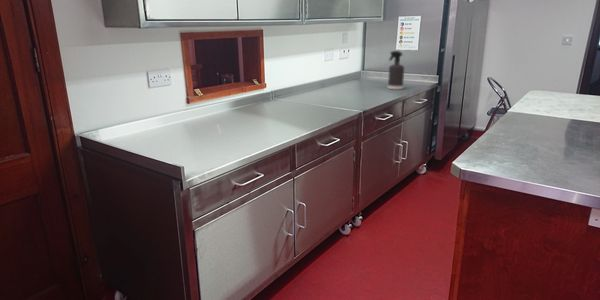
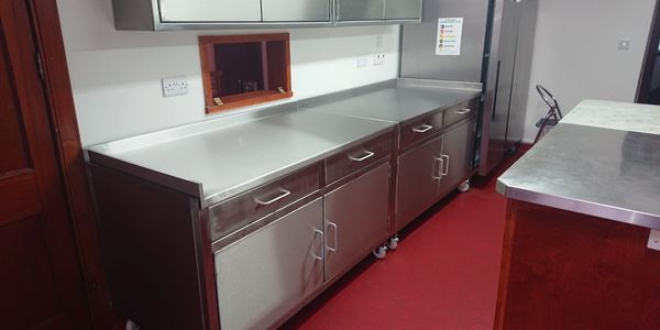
- spray bottle [387,50,405,90]
